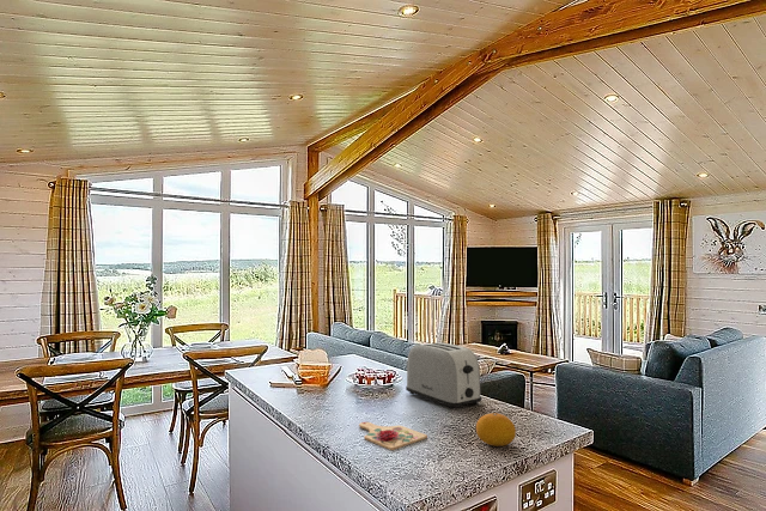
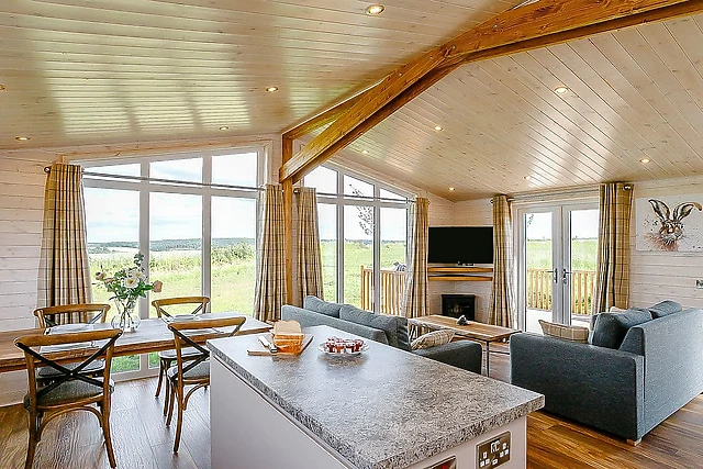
- fruit [475,412,517,448]
- toaster [405,341,482,410]
- cutting board [358,421,428,451]
